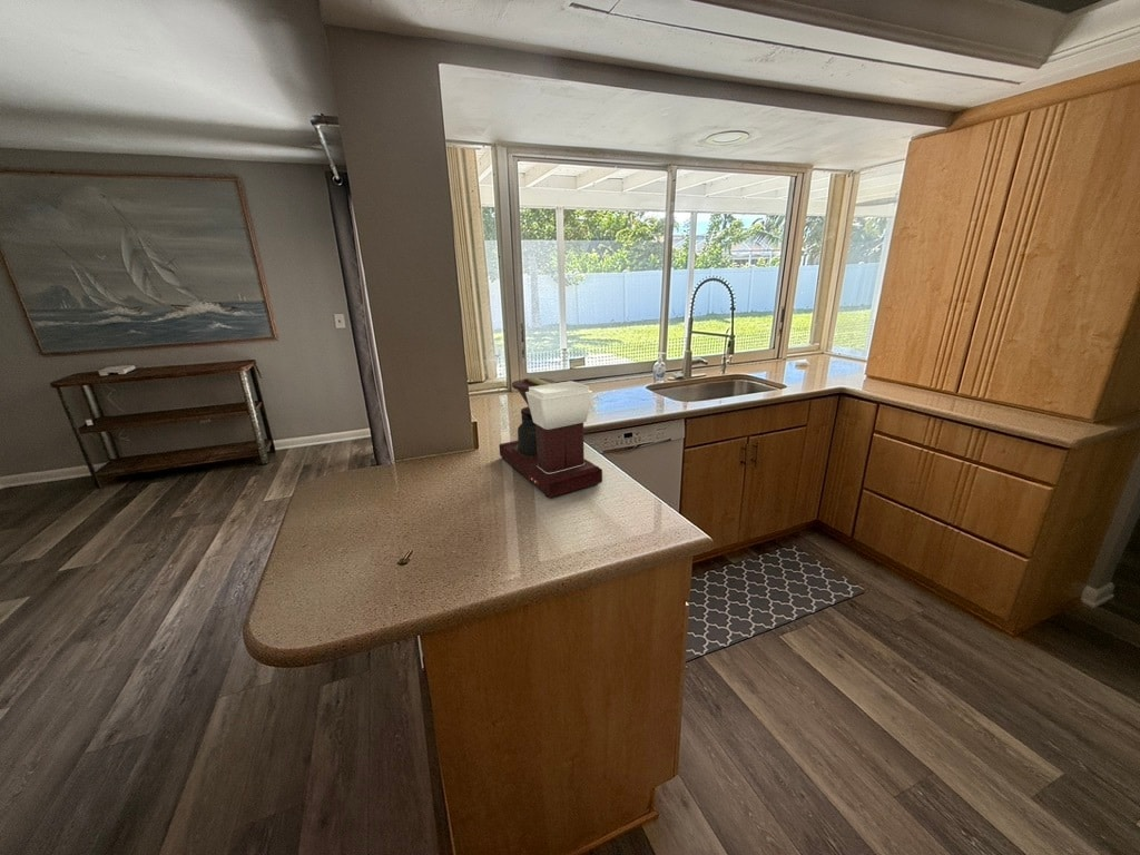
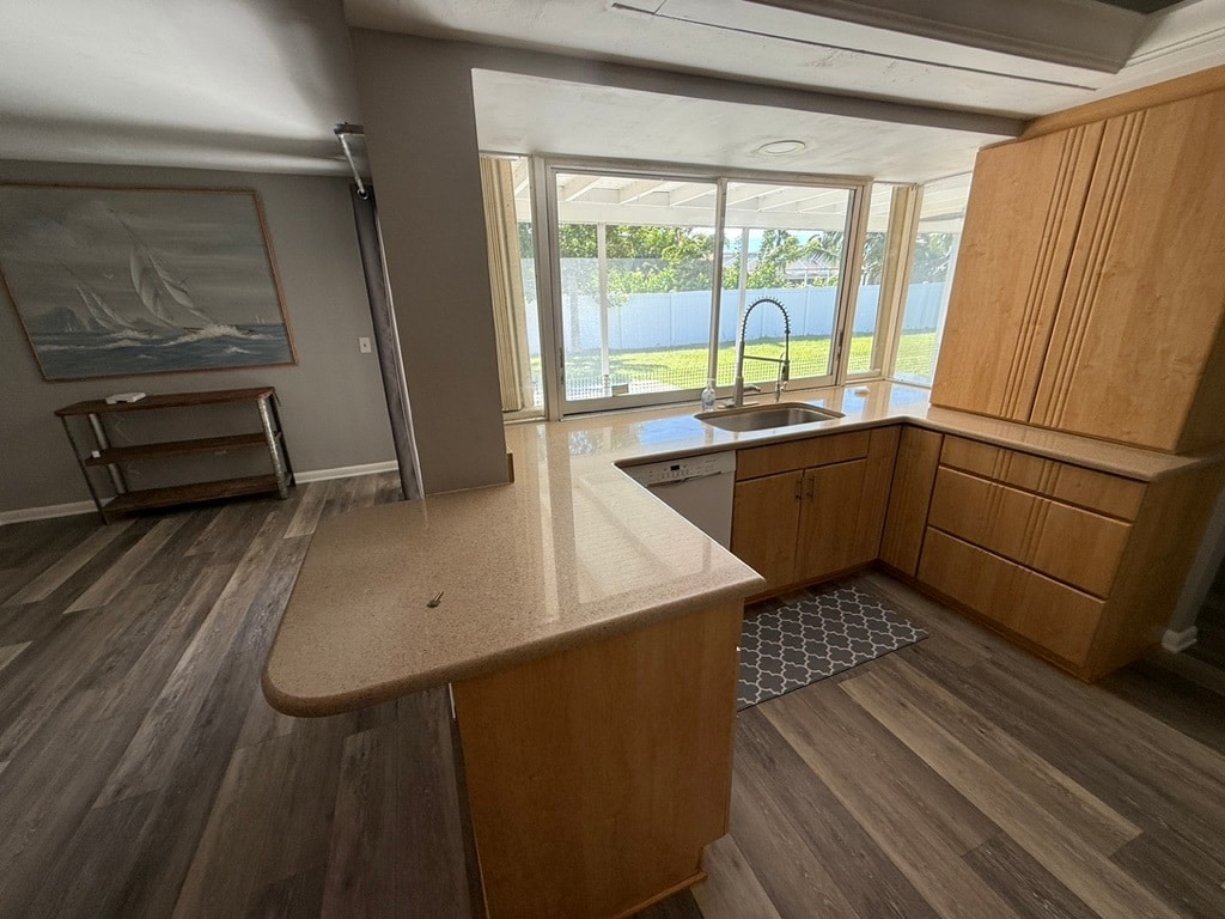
- coffee maker [498,376,603,499]
